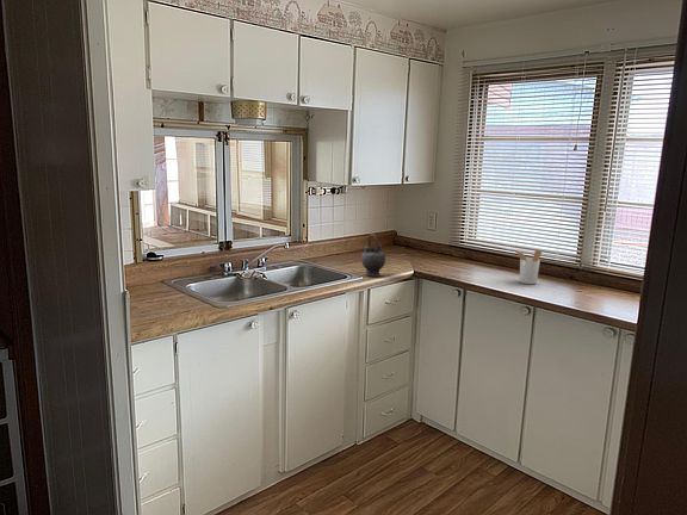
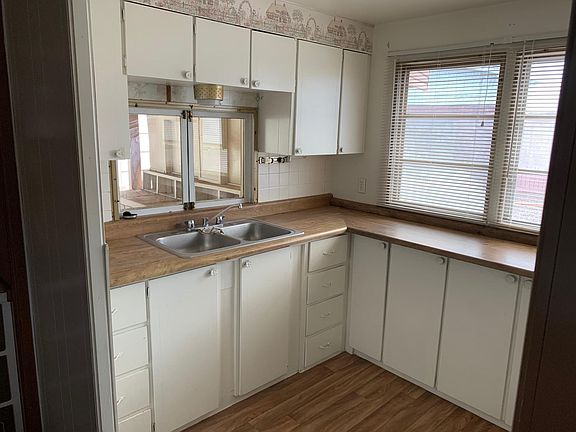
- teapot [360,232,386,278]
- utensil holder [515,249,543,285]
